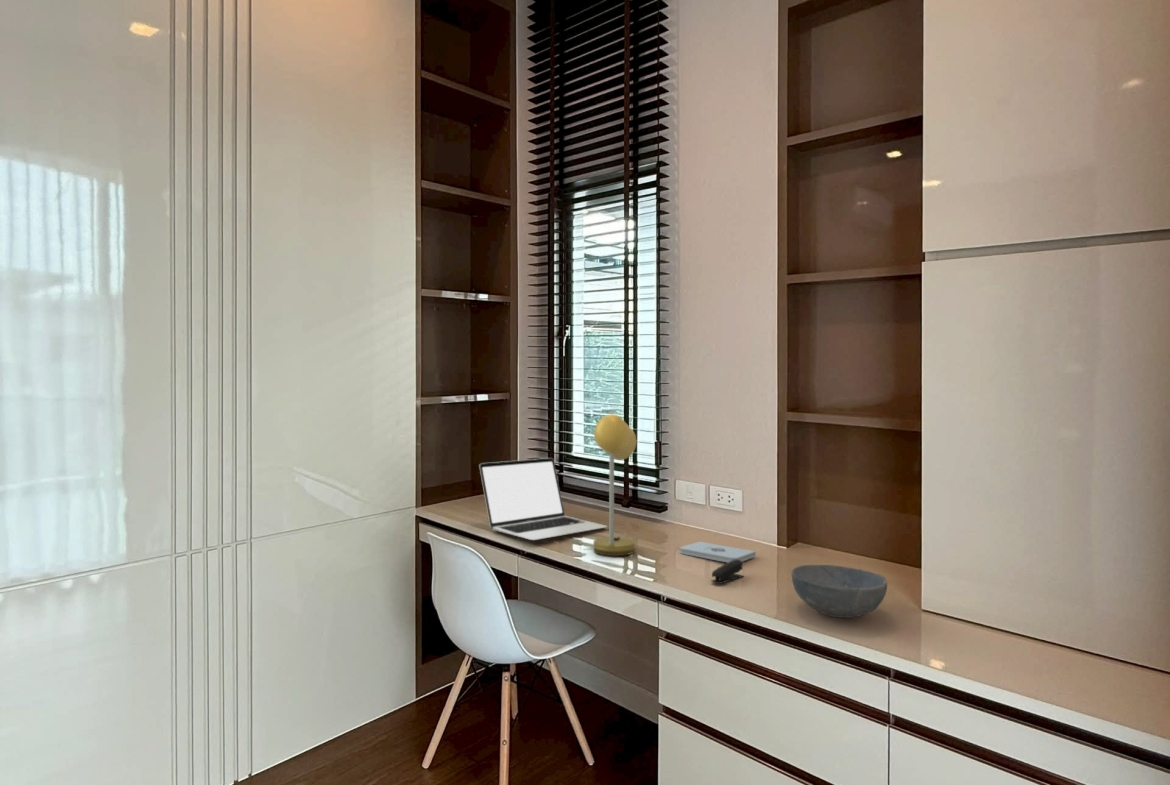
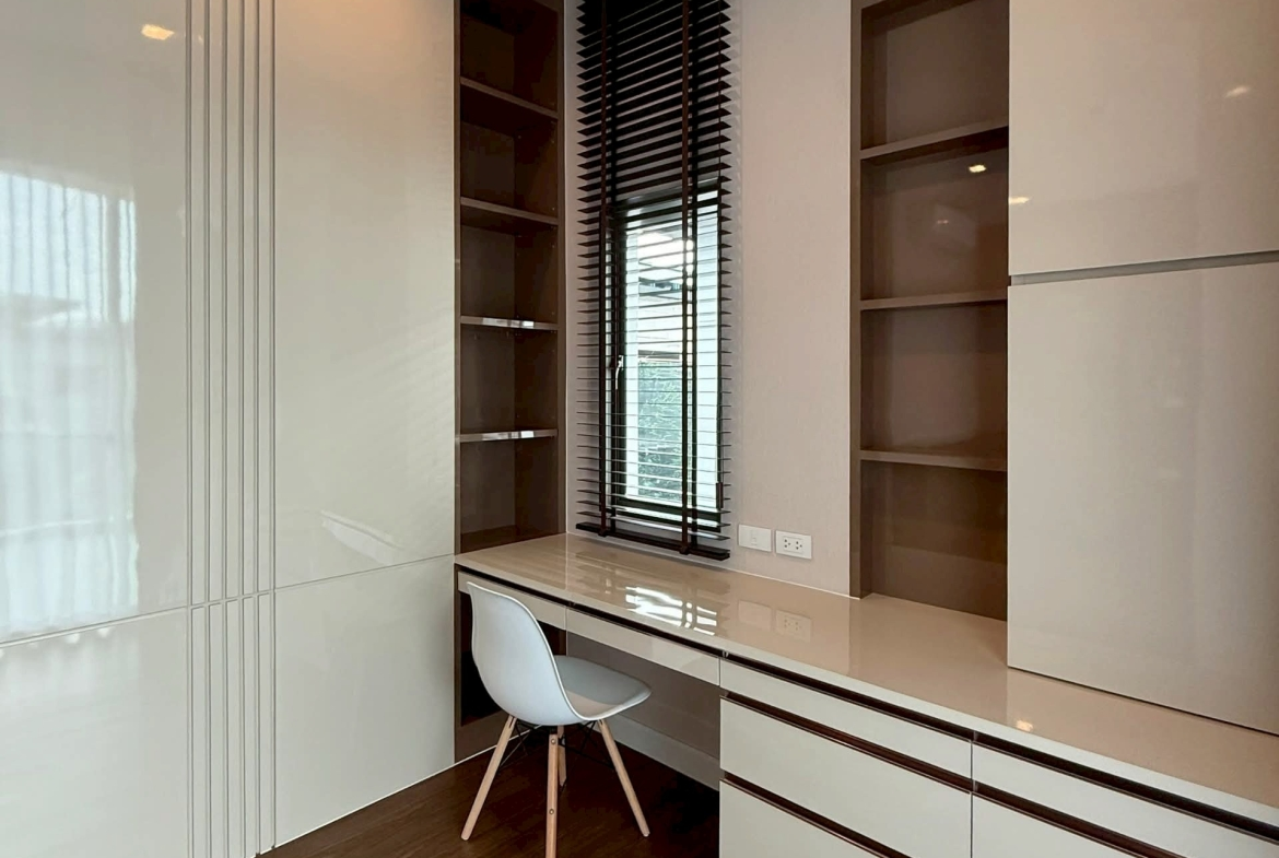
- laptop [478,457,608,541]
- bowl [791,564,888,619]
- notepad [679,541,757,563]
- desk lamp [593,413,637,557]
- stapler [710,560,744,585]
